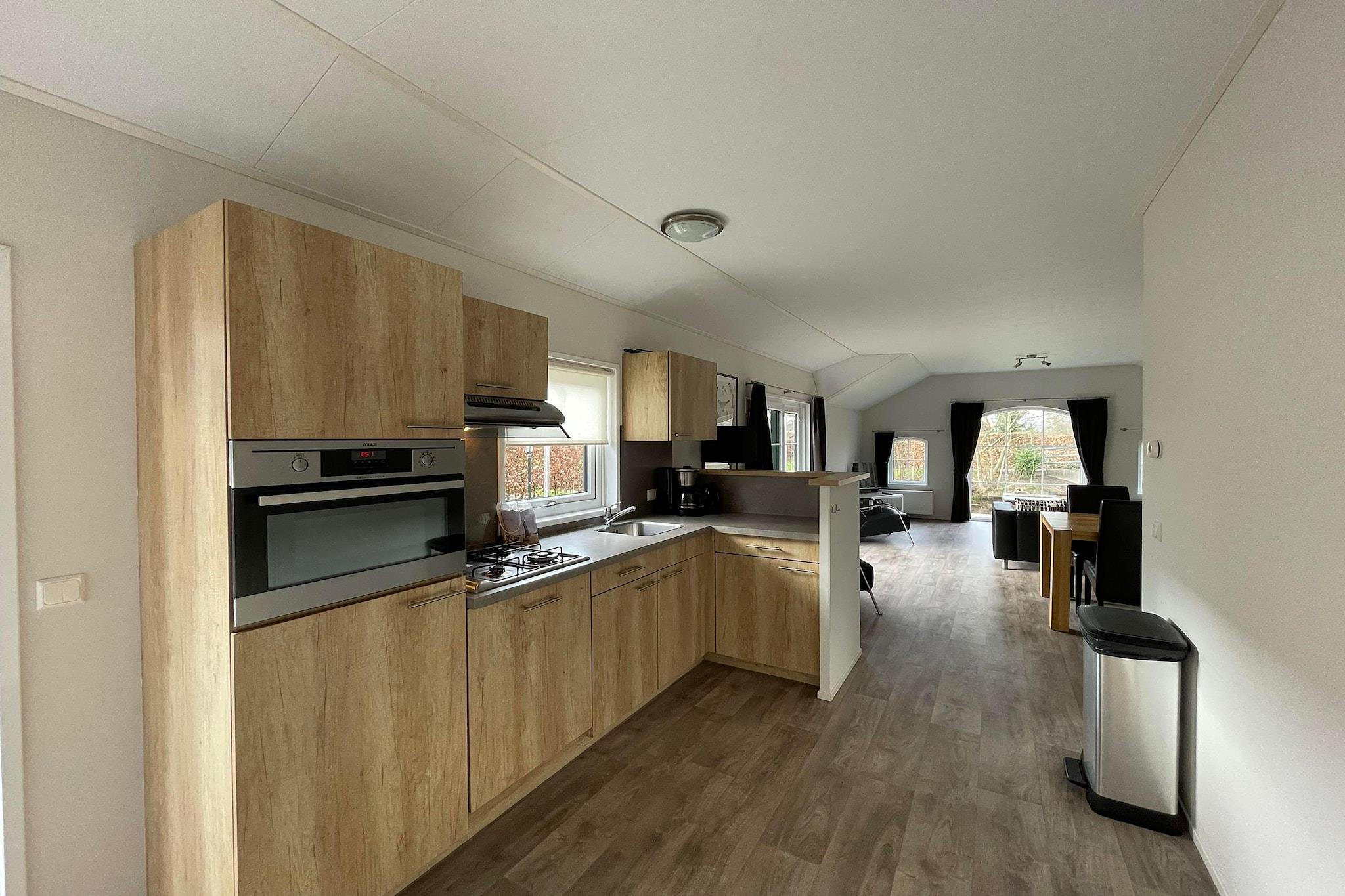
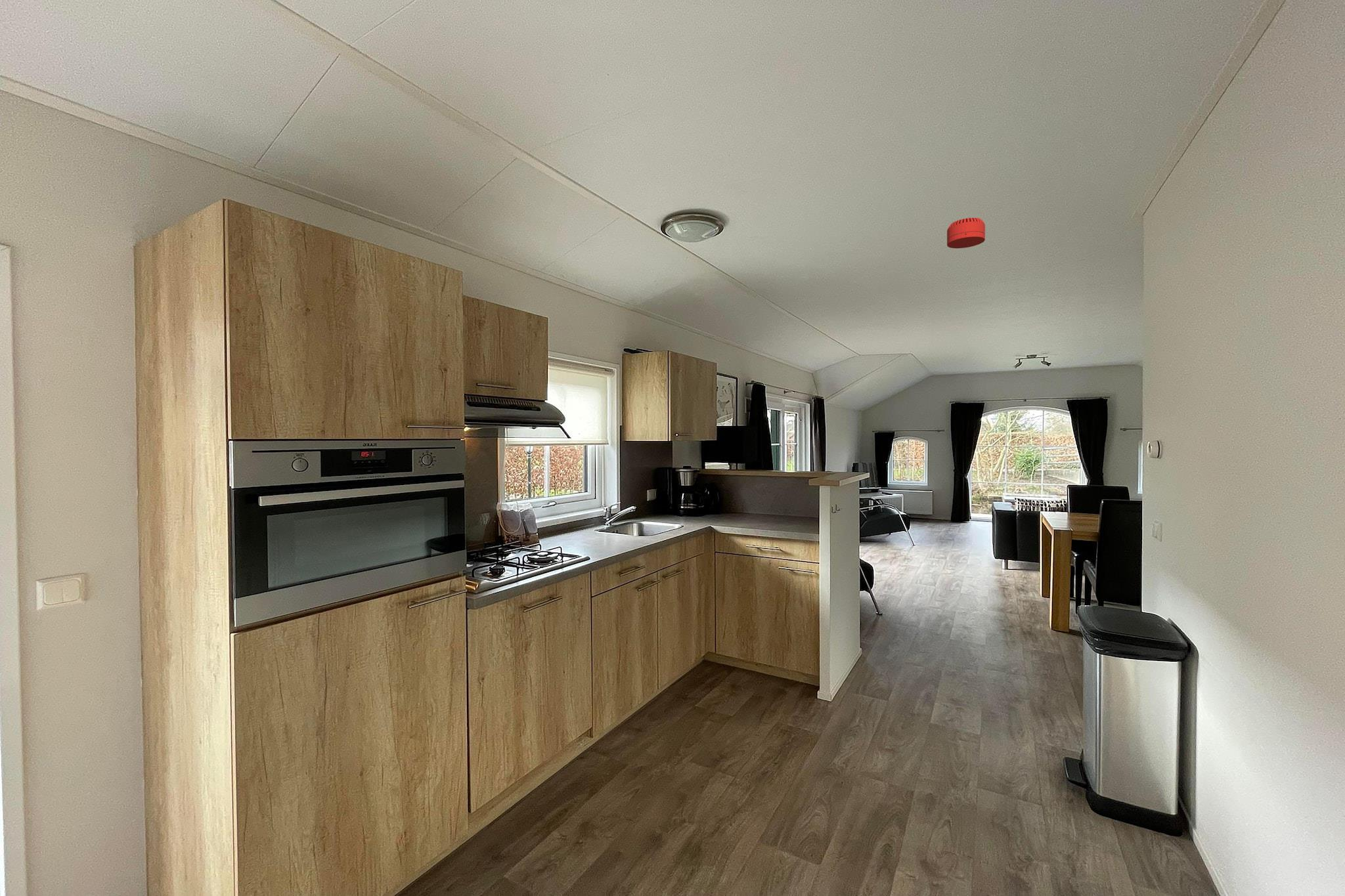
+ smoke detector [946,217,986,249]
